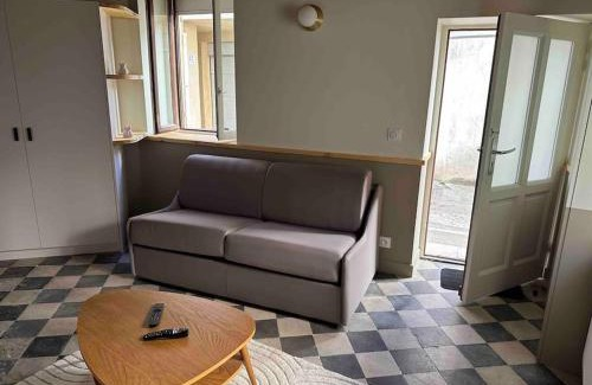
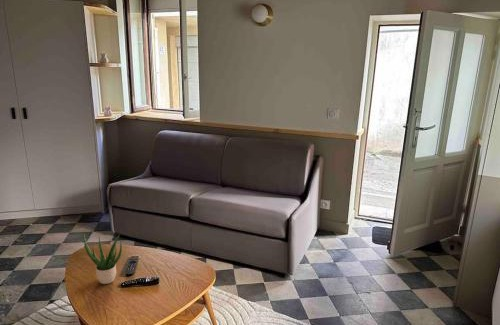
+ potted plant [83,233,123,285]
